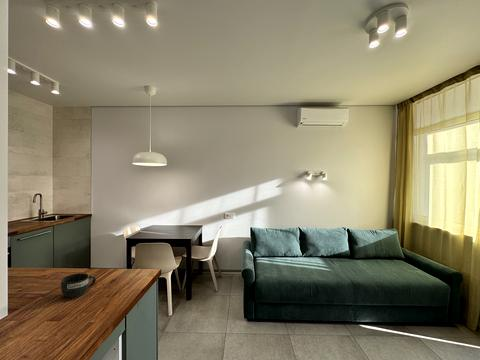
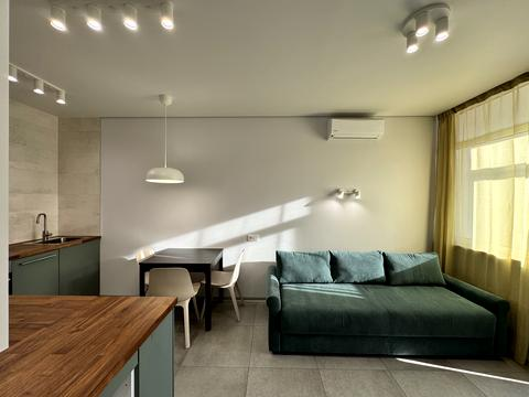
- mug [60,272,97,299]
